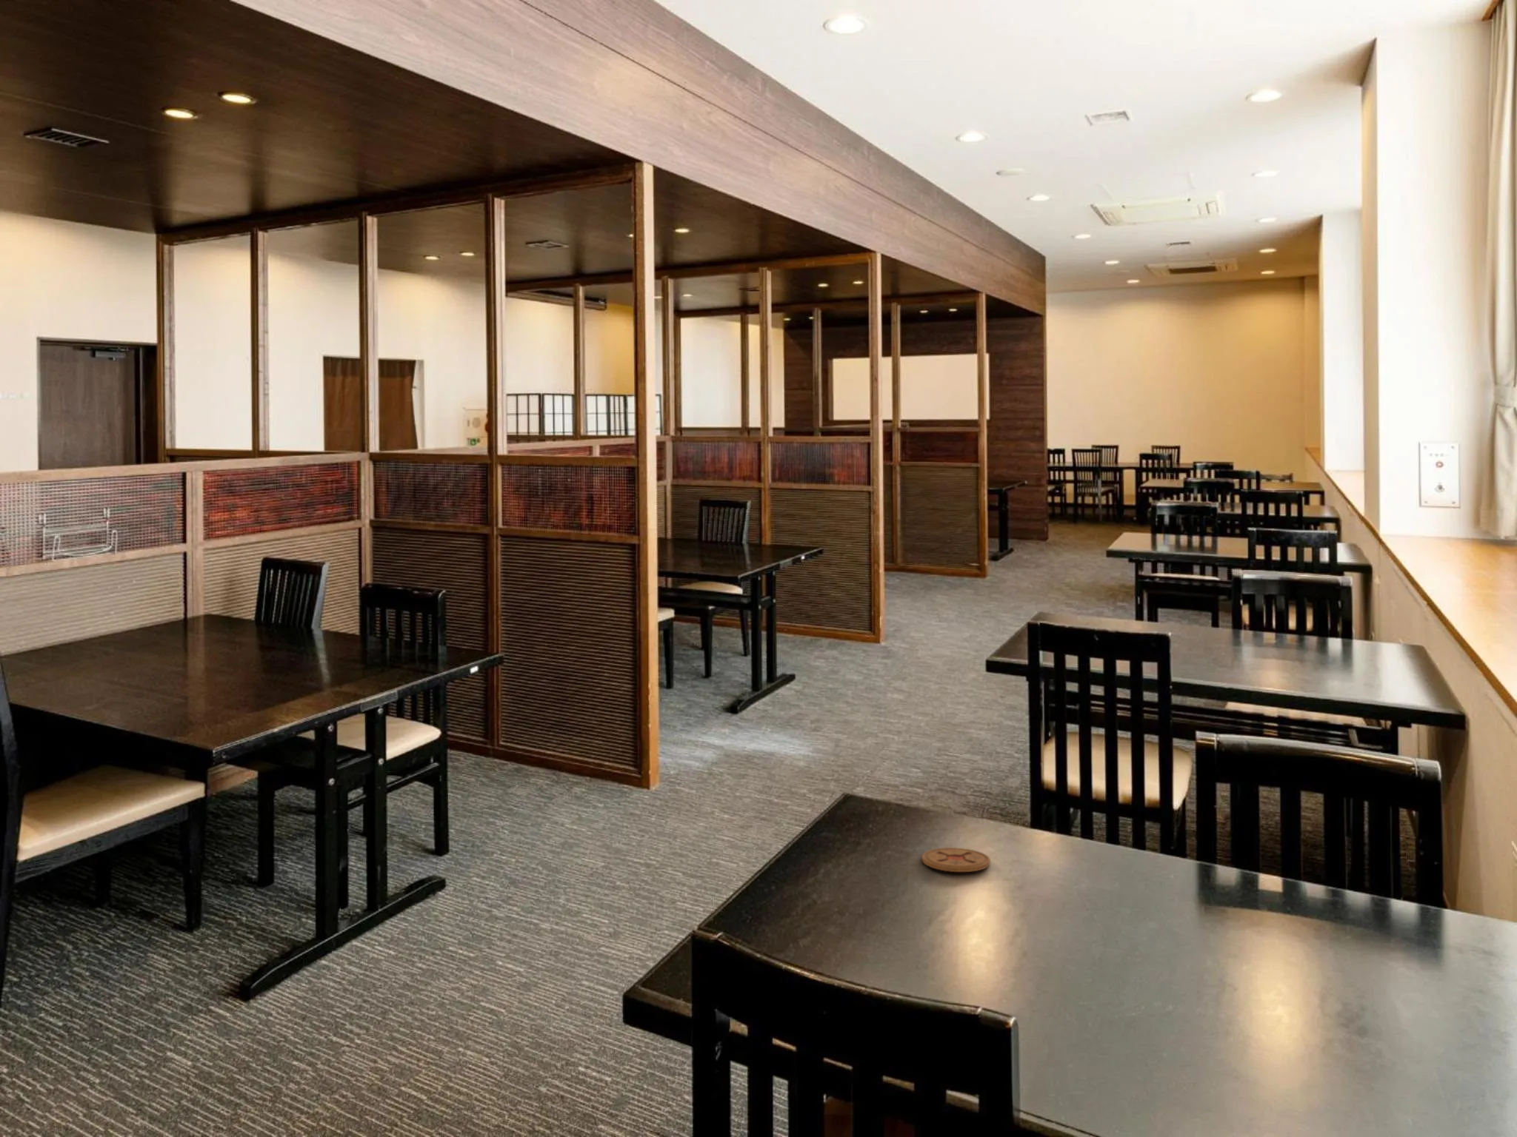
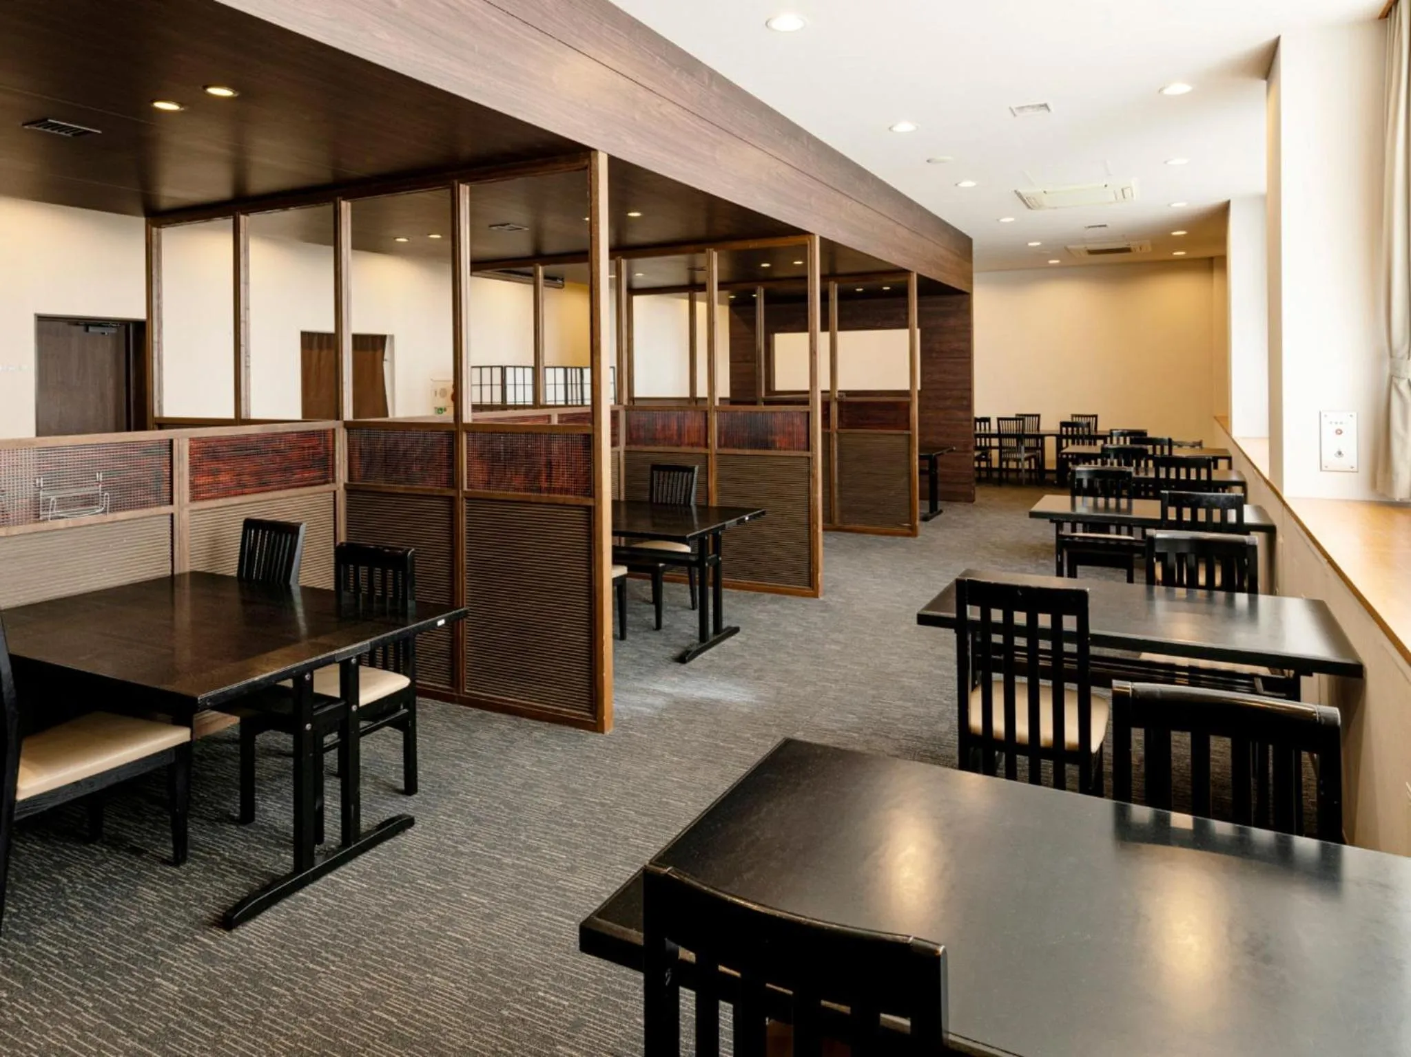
- coaster [921,847,991,873]
